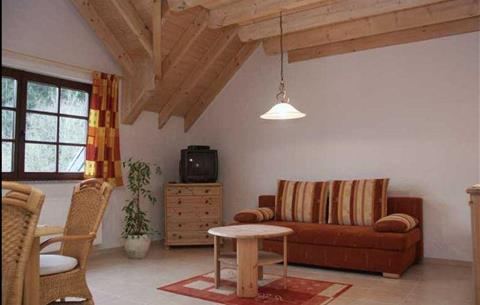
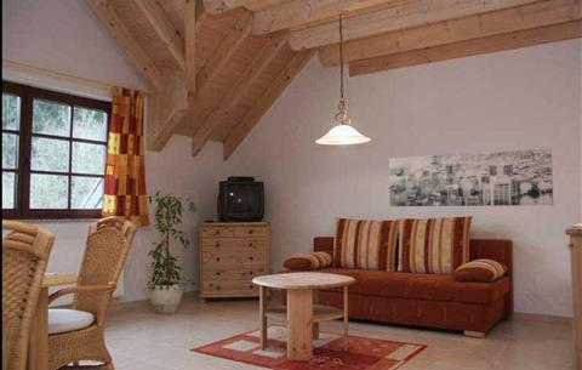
+ wall art [388,147,554,207]
